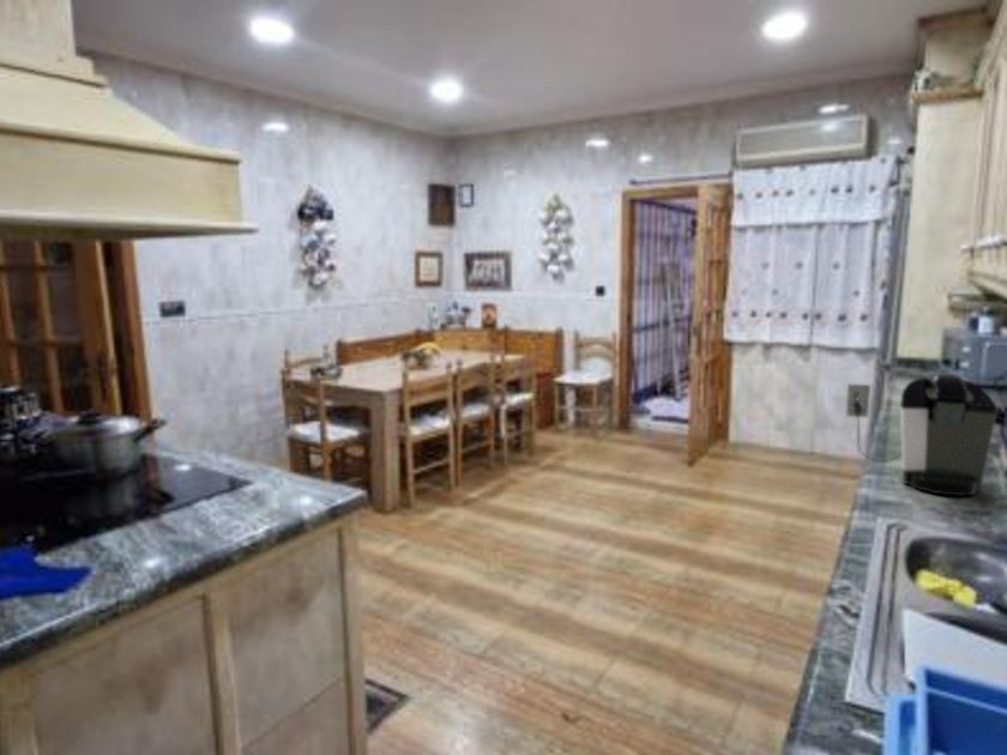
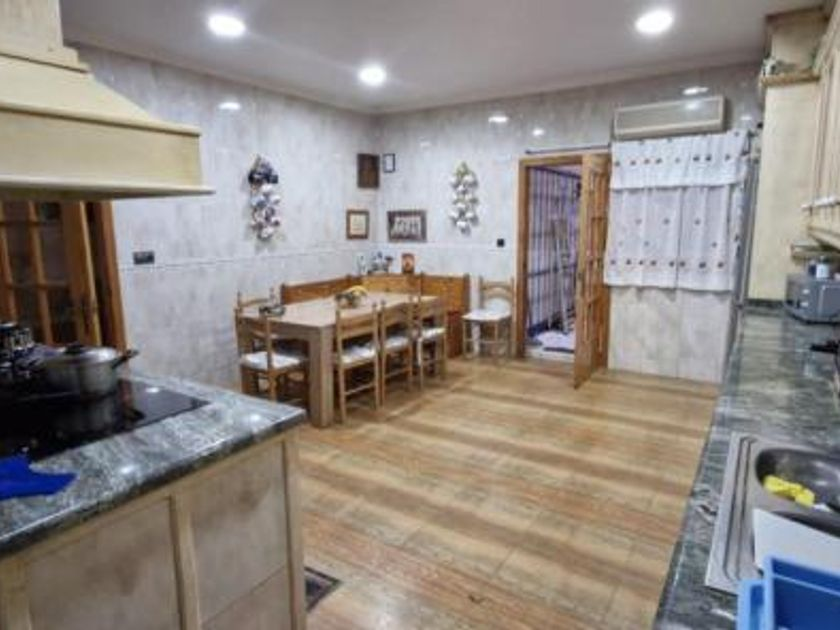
- coffee maker [844,372,997,497]
